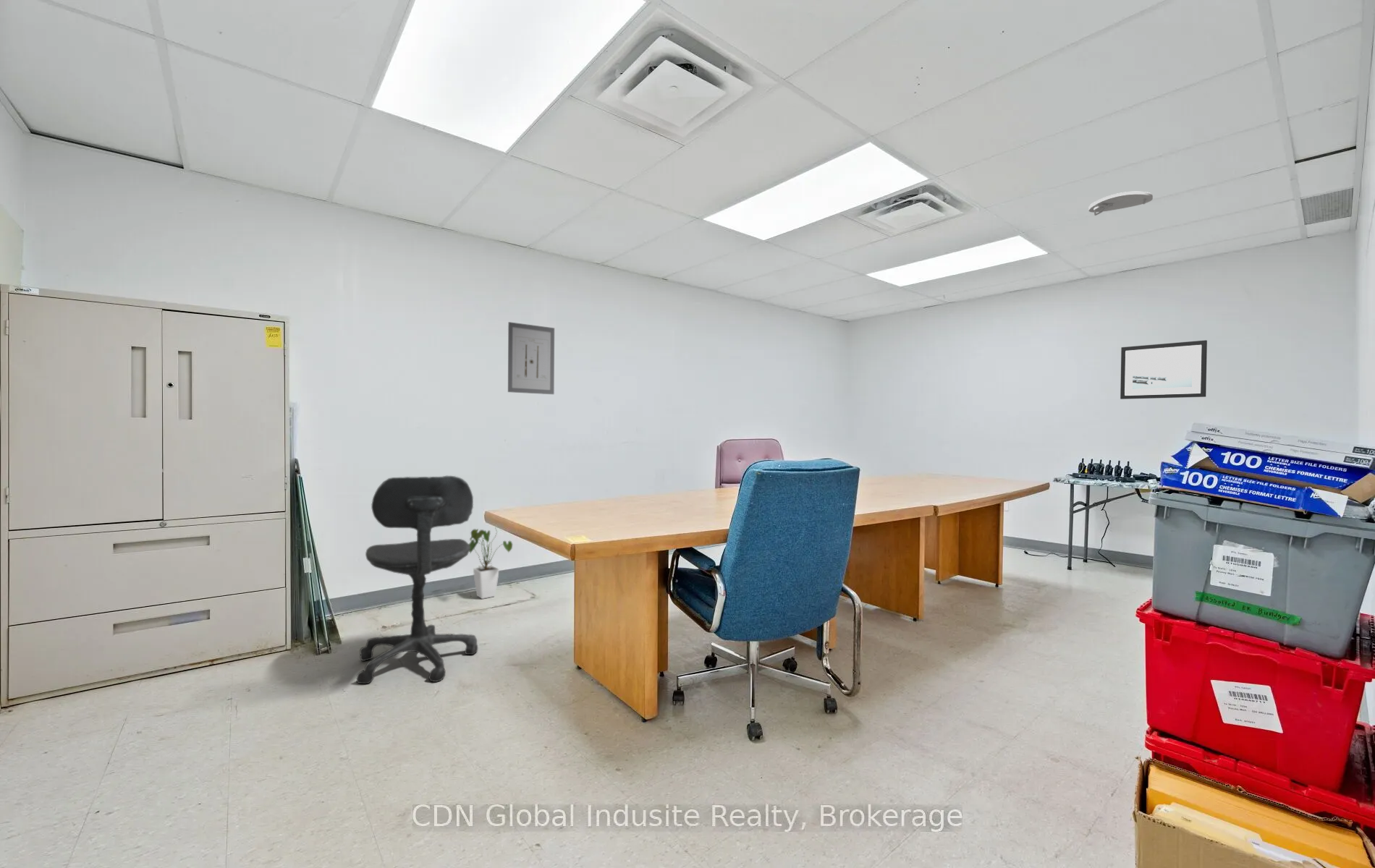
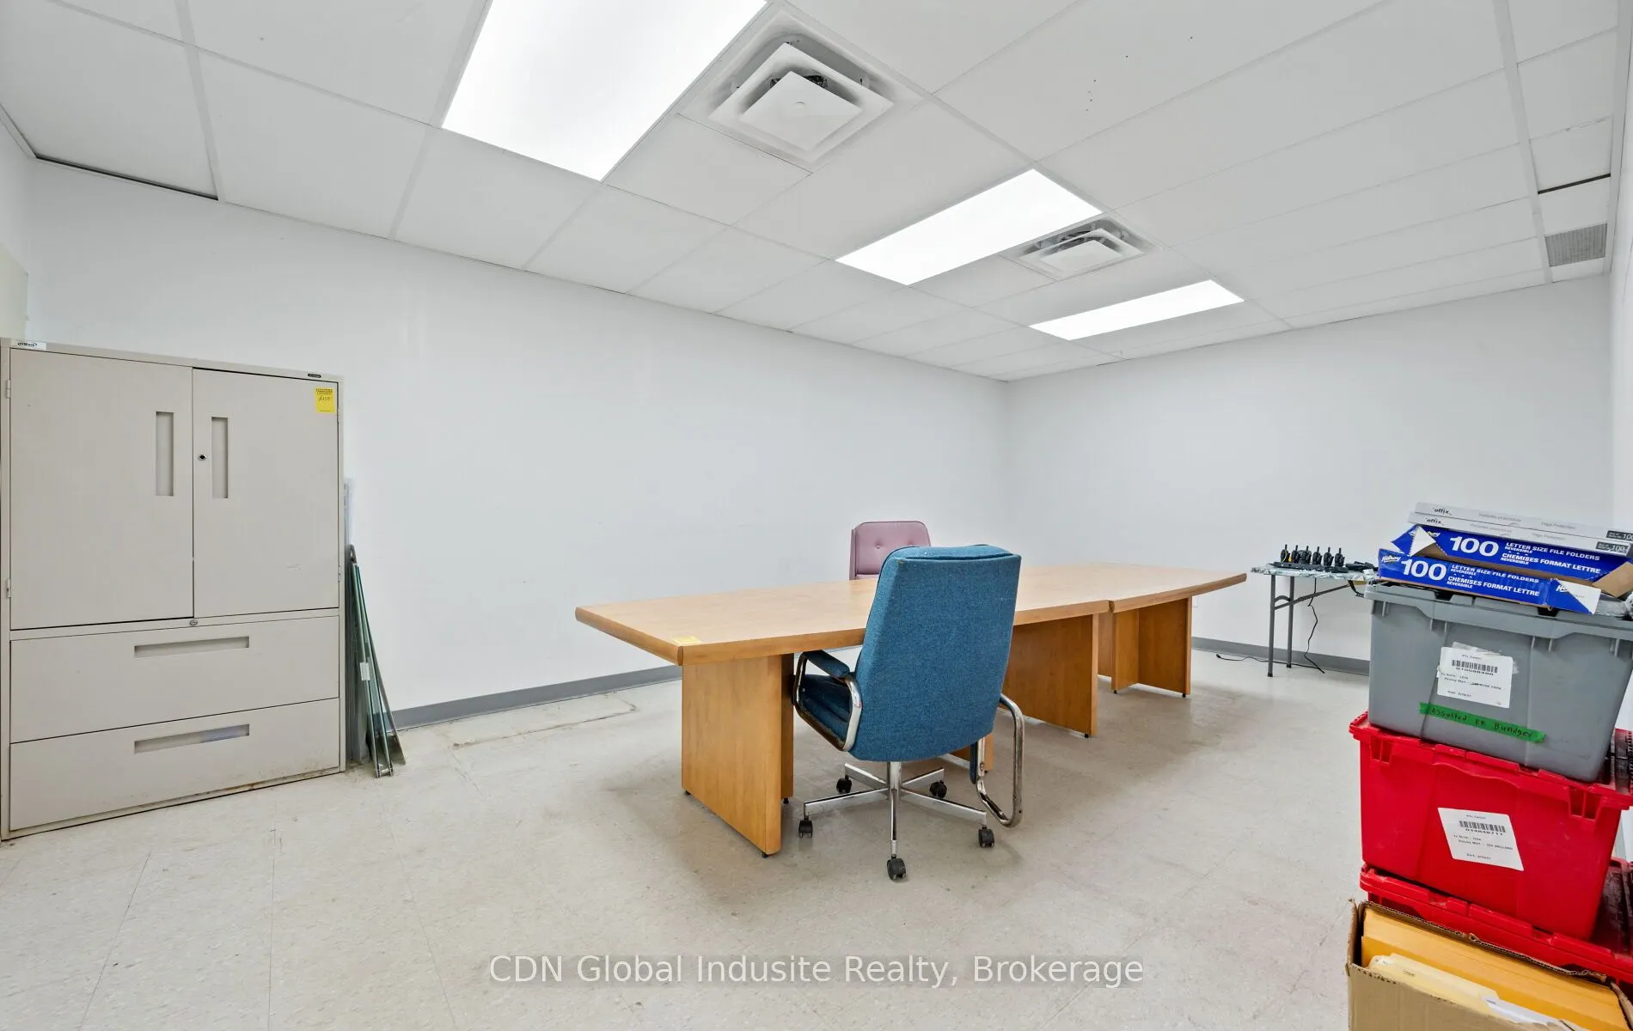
- wall art [507,321,555,395]
- wall art [1120,339,1208,400]
- office chair [355,475,478,685]
- smoke detector [1088,191,1154,216]
- house plant [468,527,513,600]
